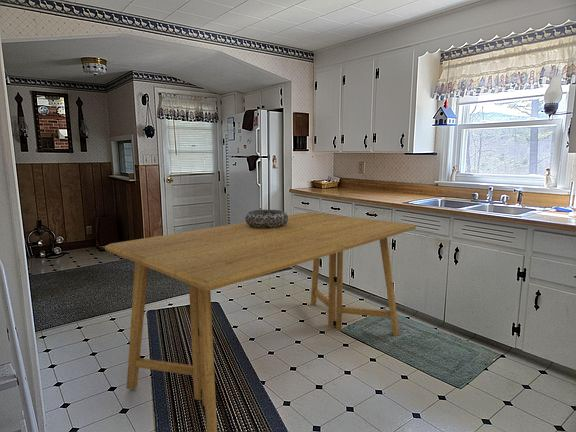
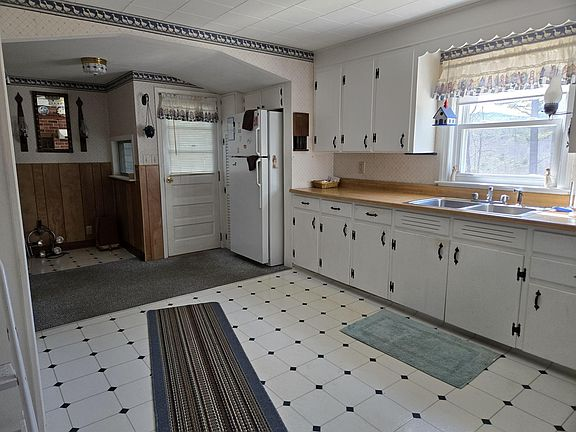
- dining table [104,211,417,432]
- decorative bowl [245,209,288,228]
